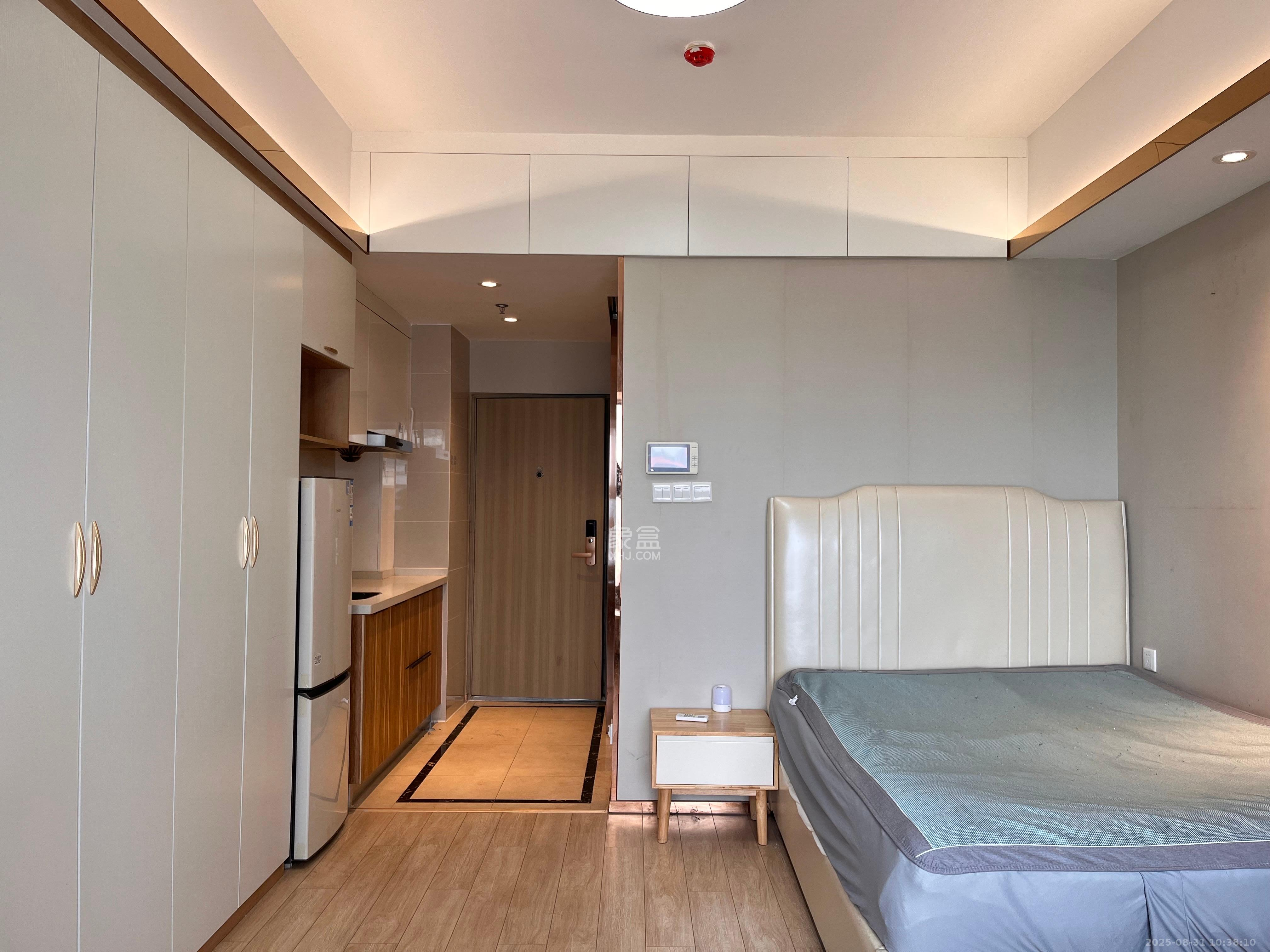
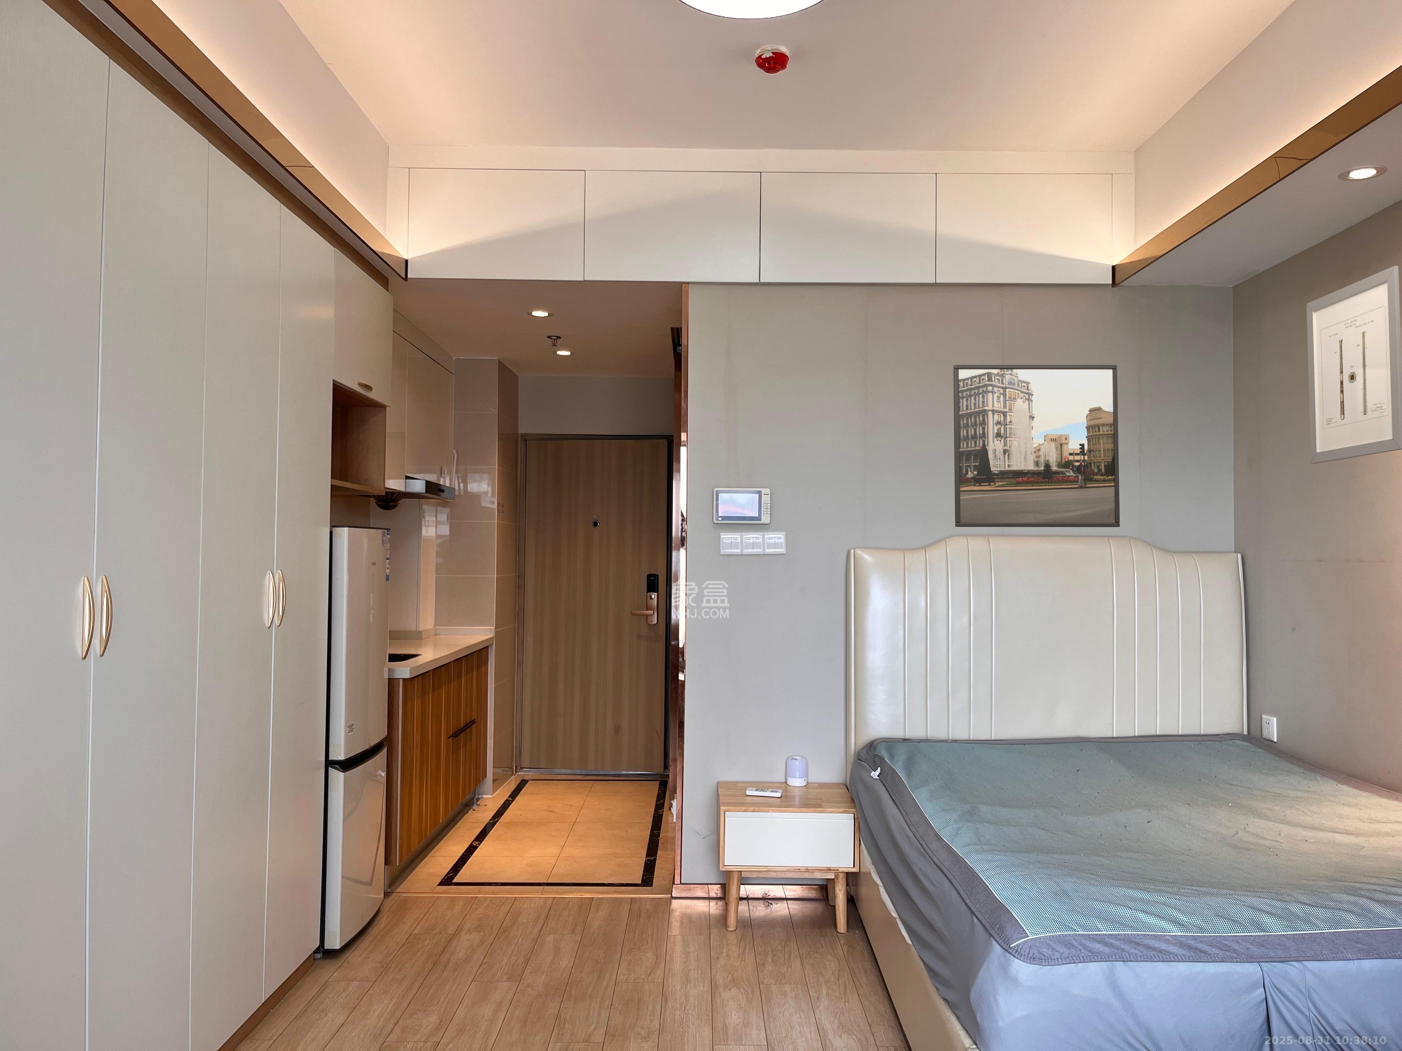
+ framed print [953,364,1120,528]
+ wall art [1306,266,1402,464]
